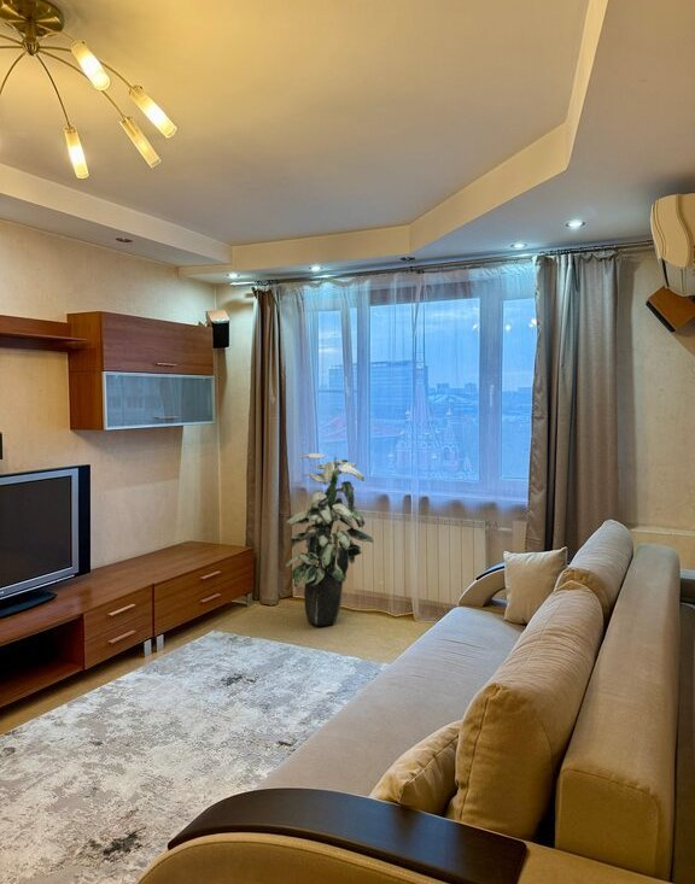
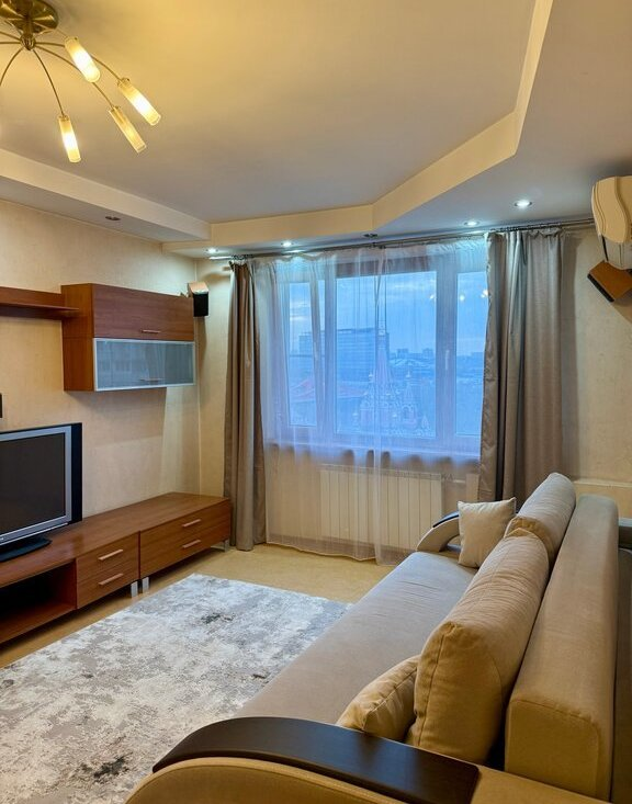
- indoor plant [284,452,374,627]
